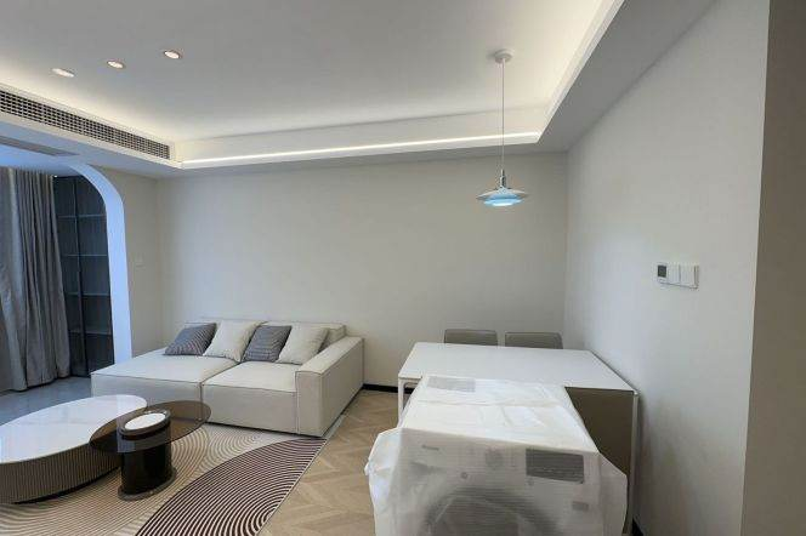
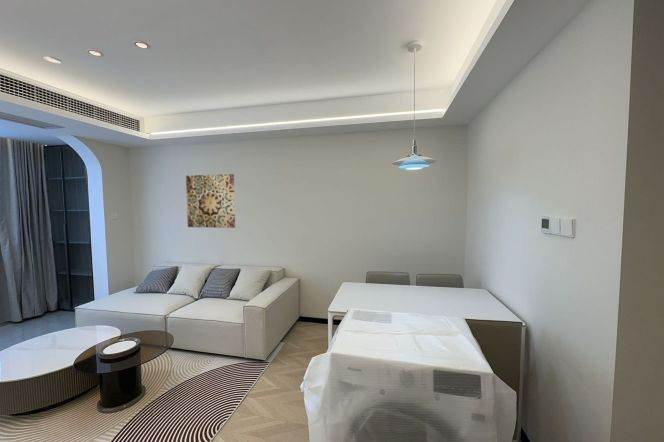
+ wall art [185,173,236,229]
